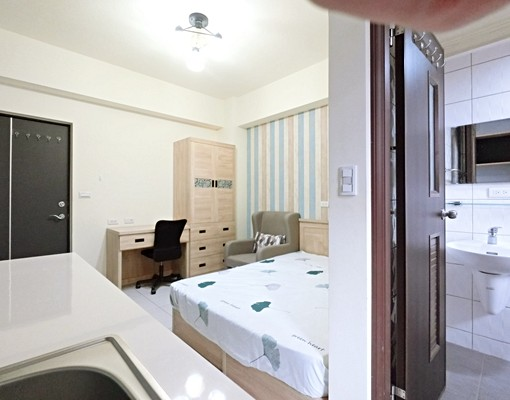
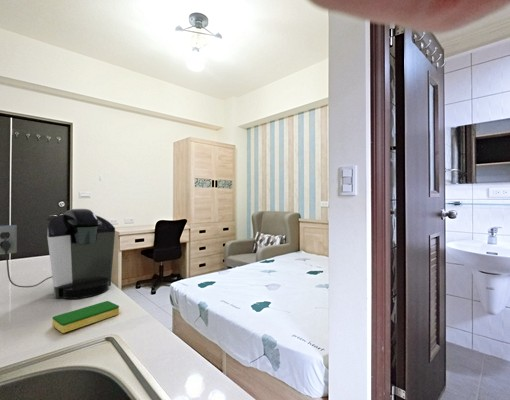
+ dish sponge [52,300,120,334]
+ coffee maker [0,208,116,300]
